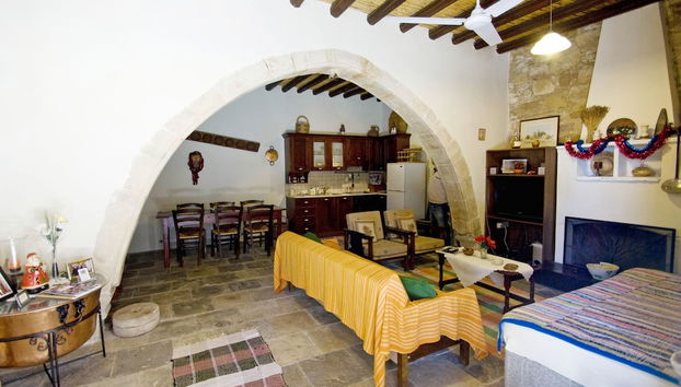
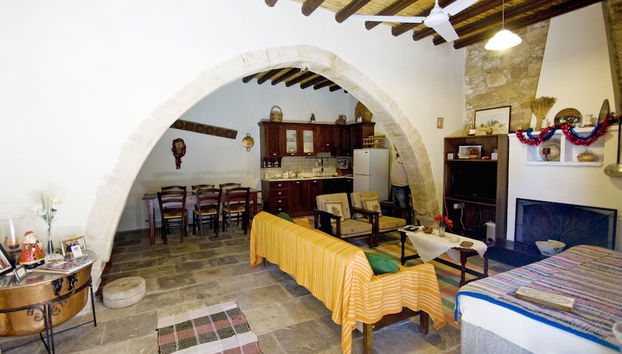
+ book [514,284,576,313]
